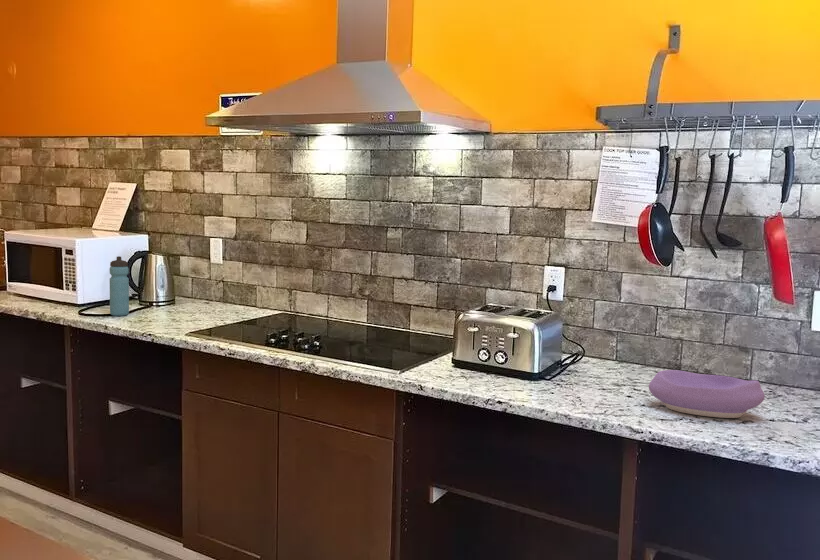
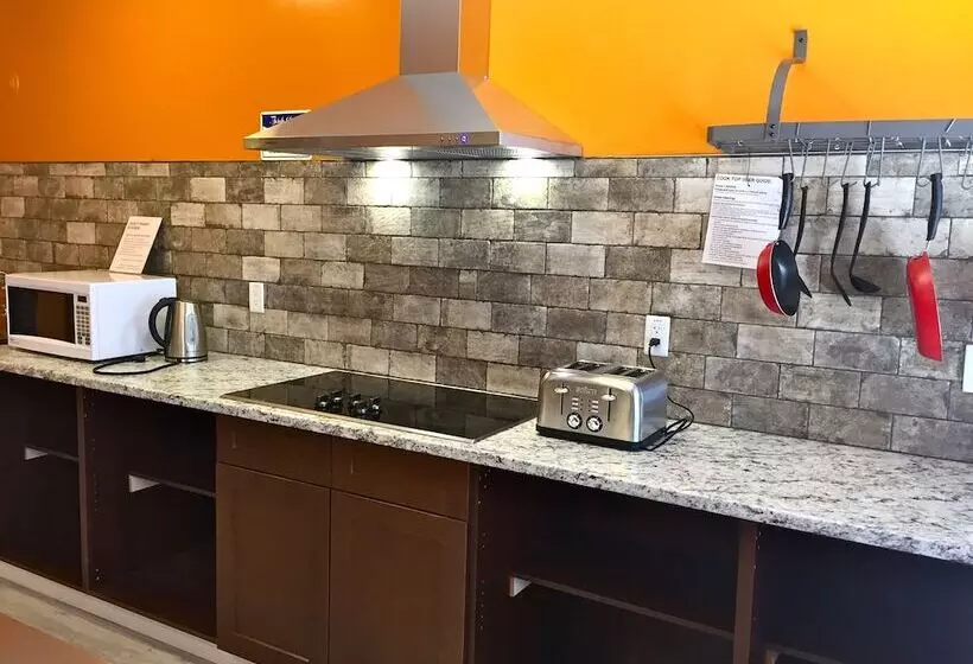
- bowl [648,369,766,419]
- water bottle [109,255,130,317]
